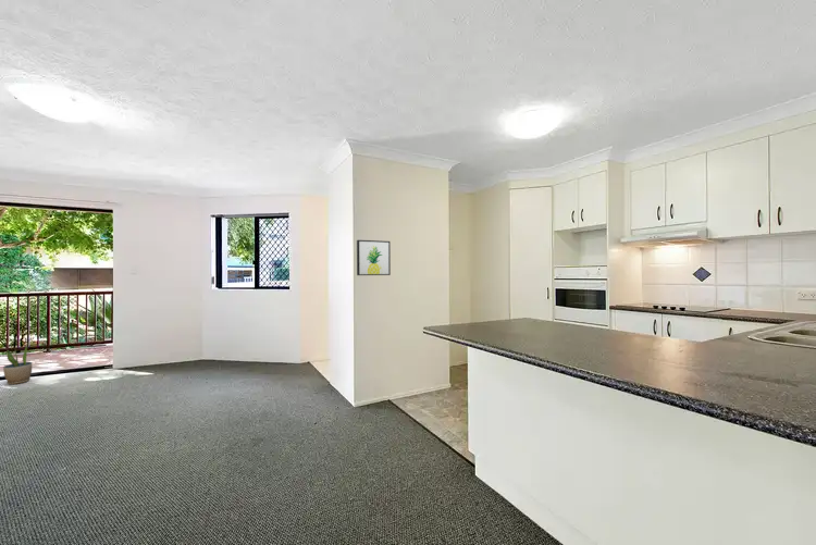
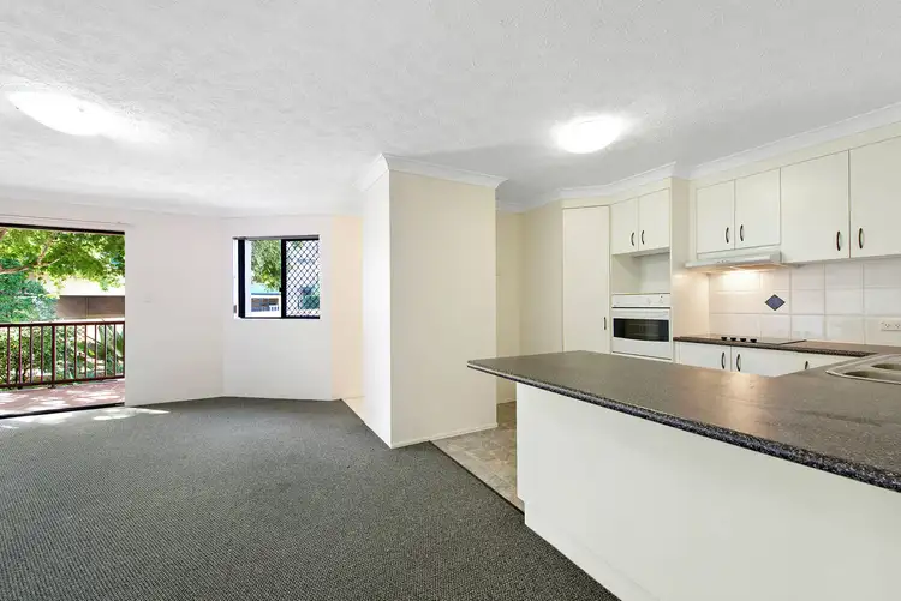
- wall art [356,239,392,276]
- potted plant [2,345,33,385]
